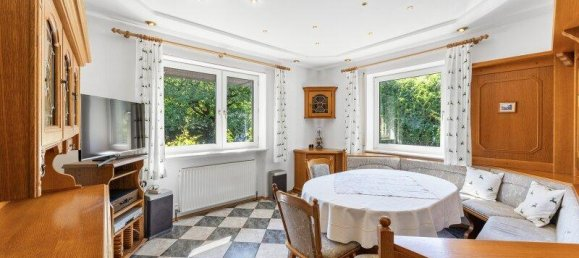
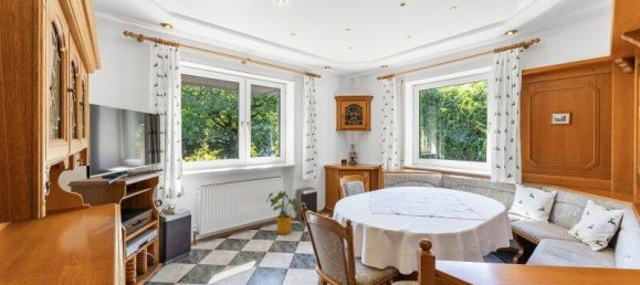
+ house plant [265,190,300,235]
